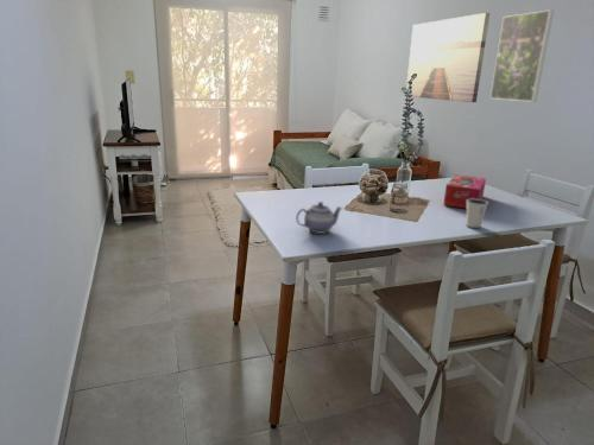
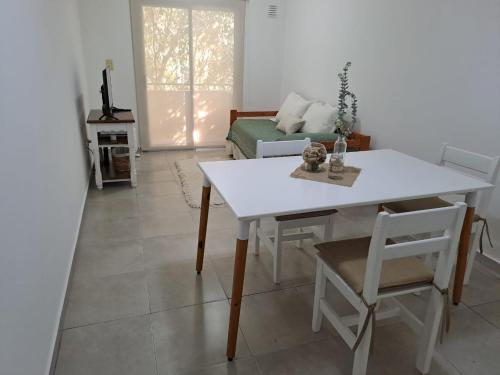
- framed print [489,8,555,103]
- dixie cup [465,198,489,229]
- teapot [295,201,345,235]
- wall art [405,12,491,103]
- tissue box [442,173,487,210]
